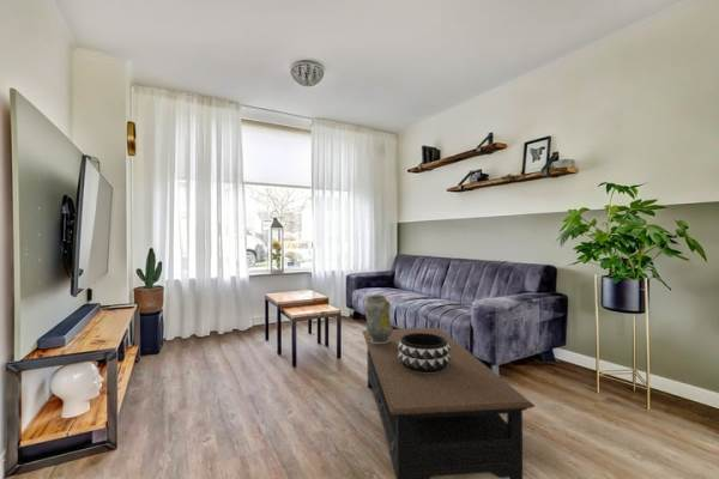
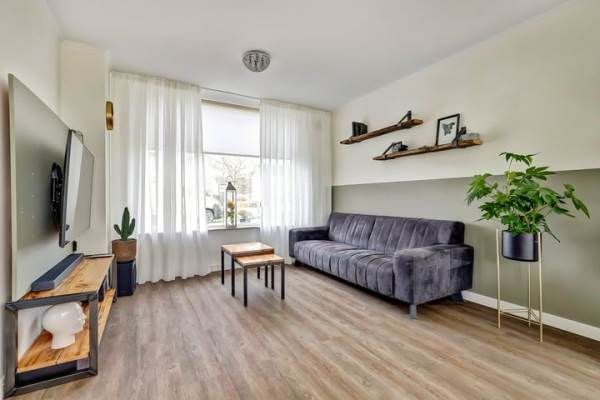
- coffee table [361,327,536,479]
- decorative bowl [398,333,451,372]
- vase [362,293,394,344]
